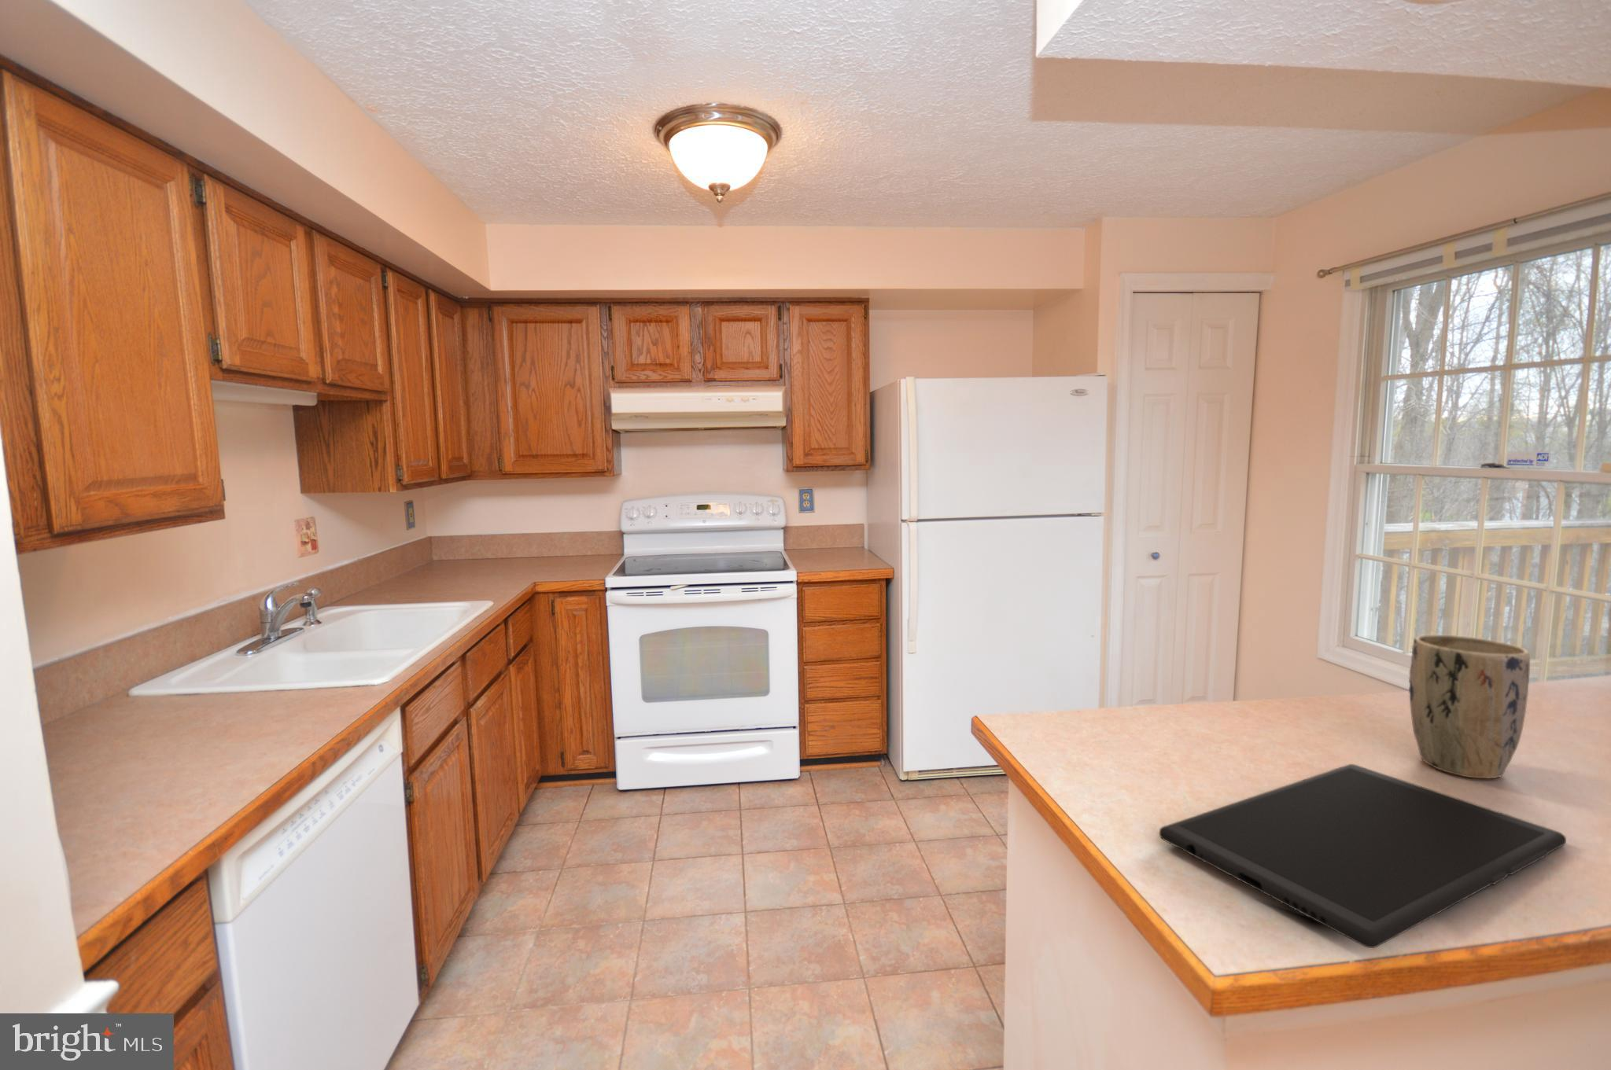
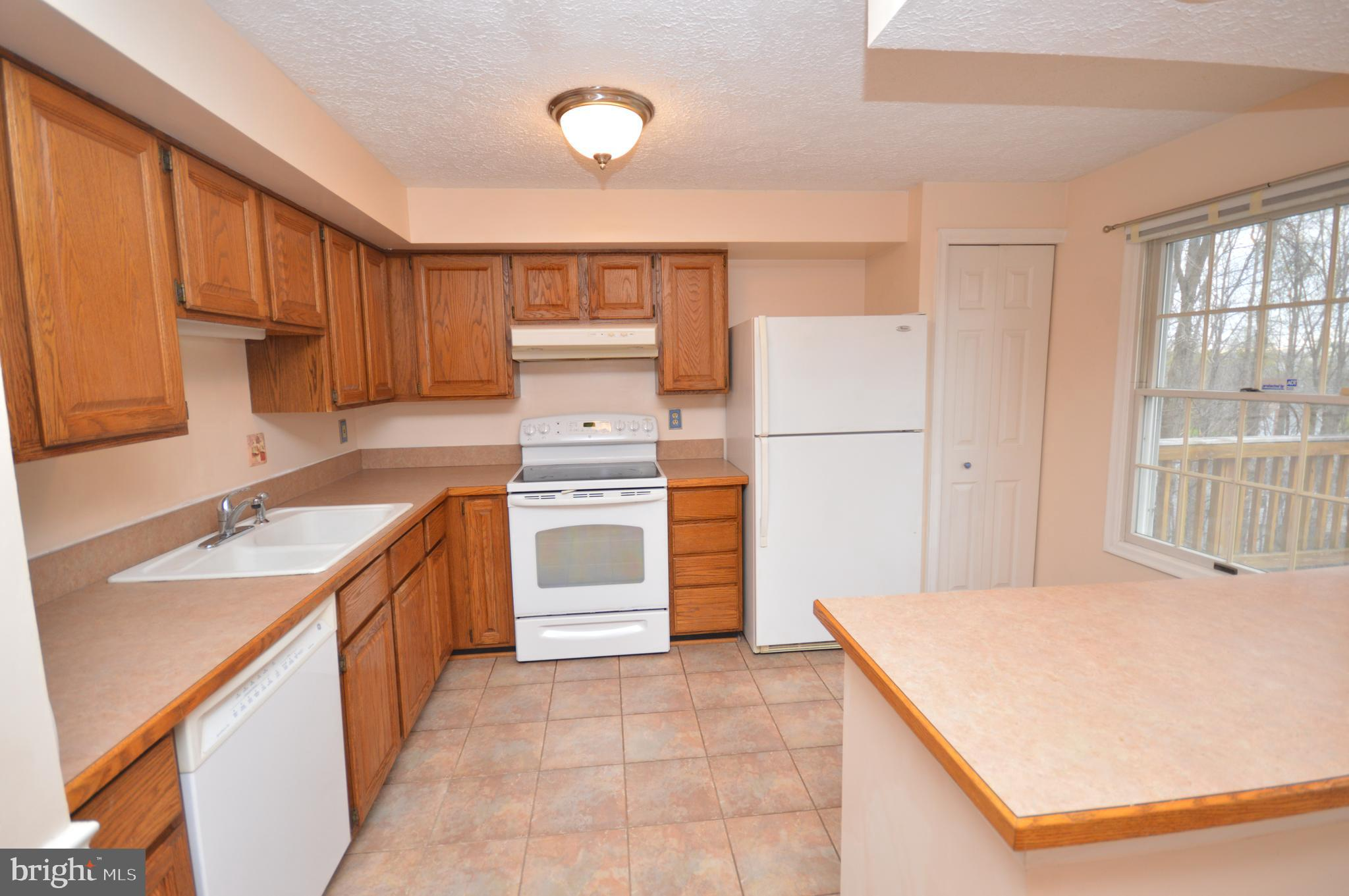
- plant pot [1408,634,1531,779]
- cutting board [1158,763,1567,949]
